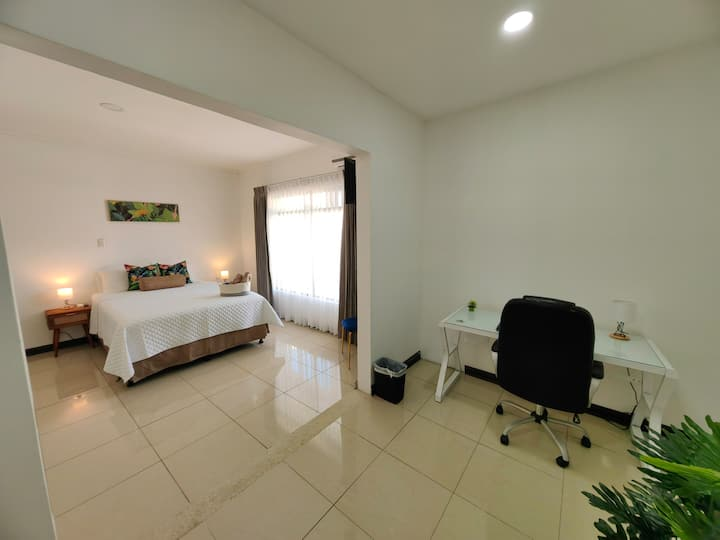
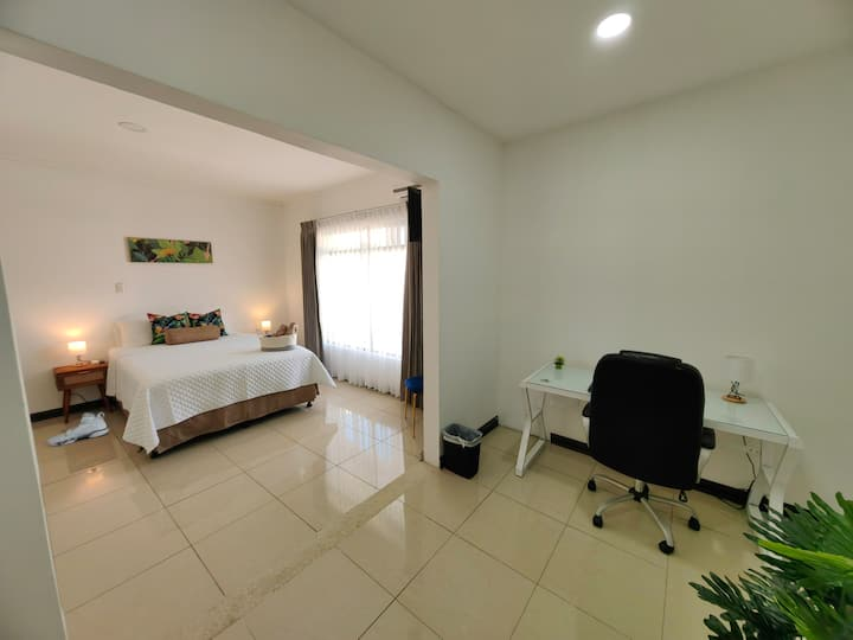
+ sneaker [46,411,110,447]
